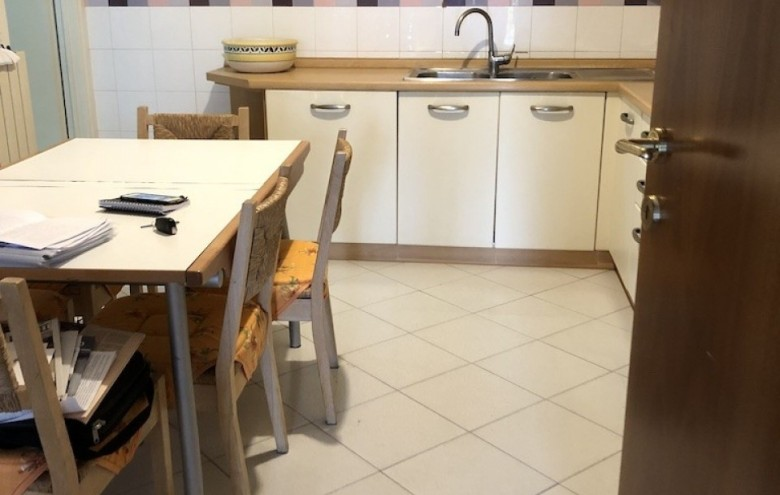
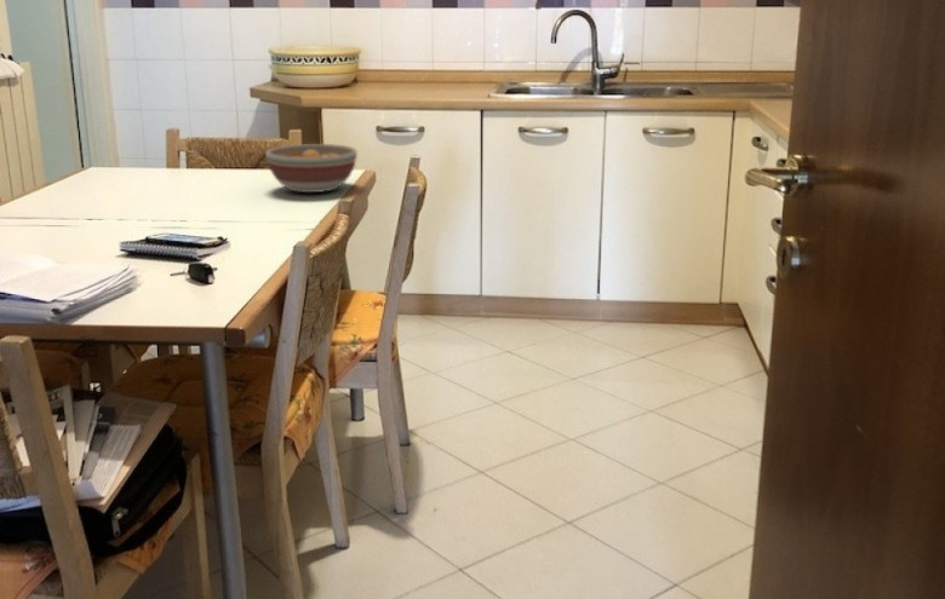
+ bowl [264,143,359,194]
